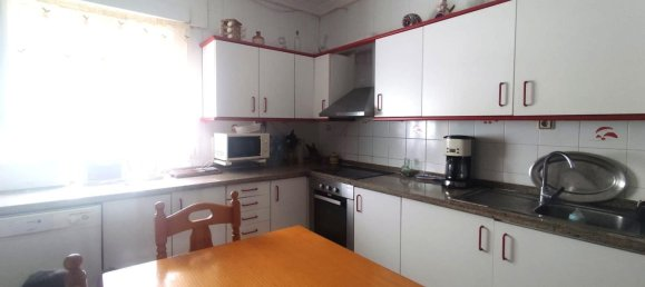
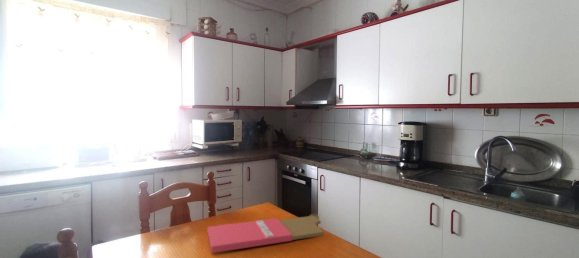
+ cutting board [207,213,325,254]
